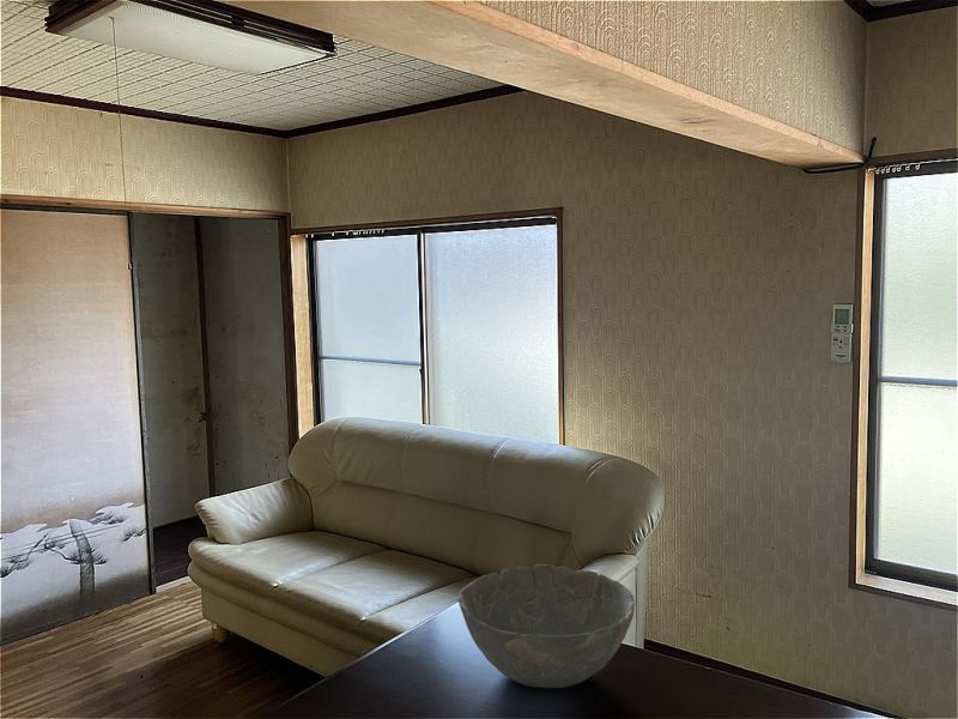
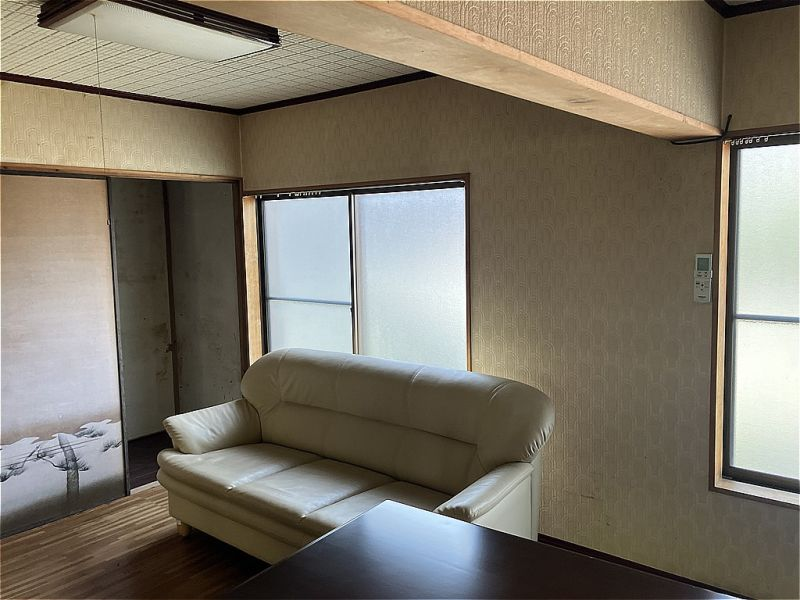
- bowl [457,563,636,689]
